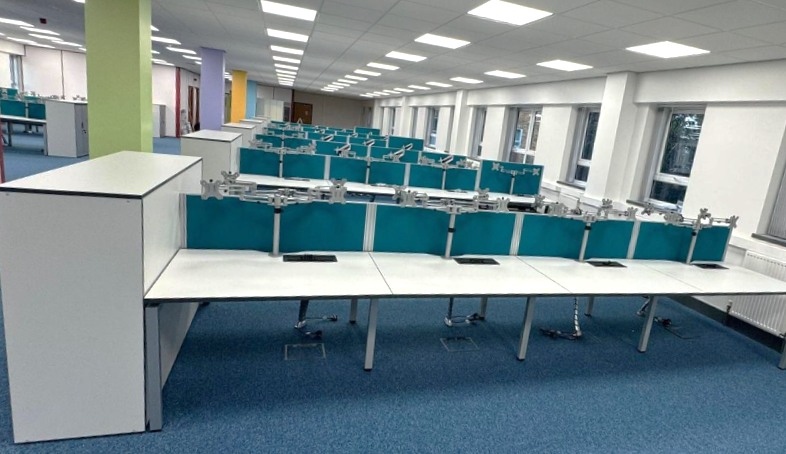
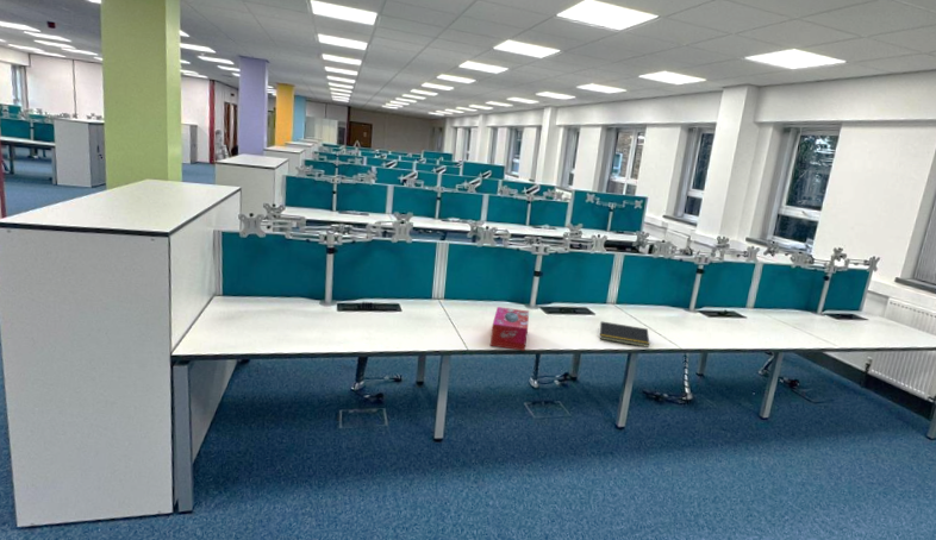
+ tissue box [489,306,530,352]
+ notepad [599,320,650,349]
